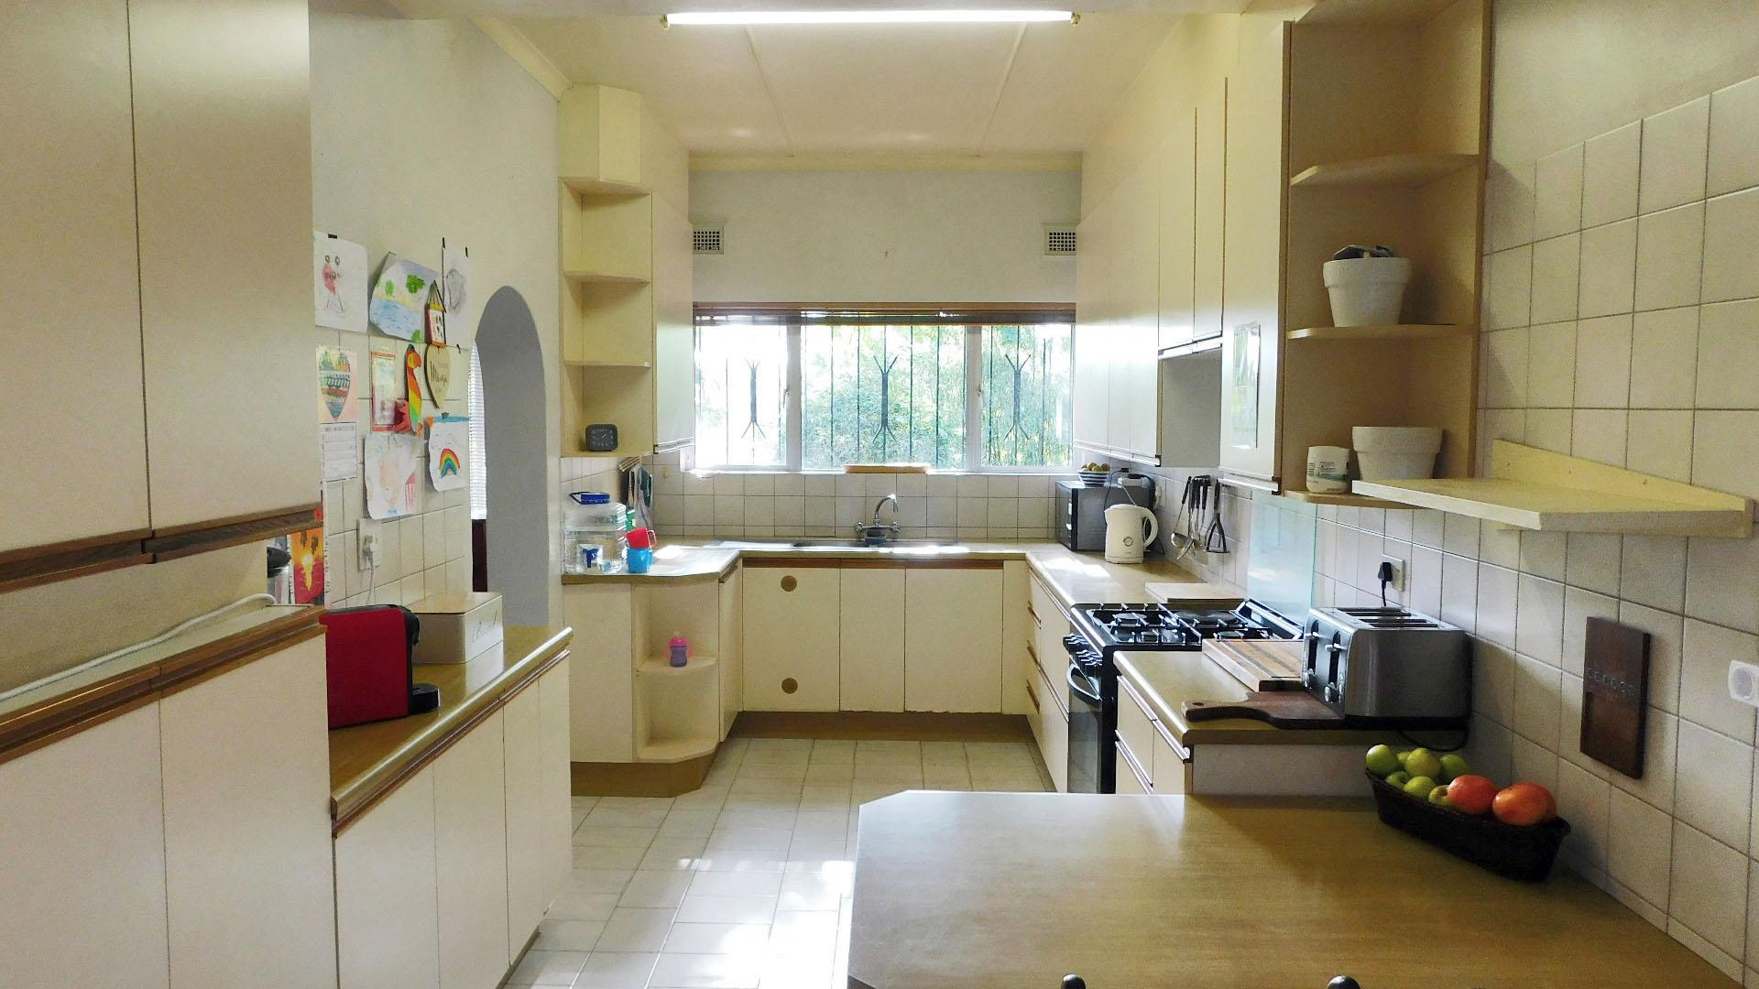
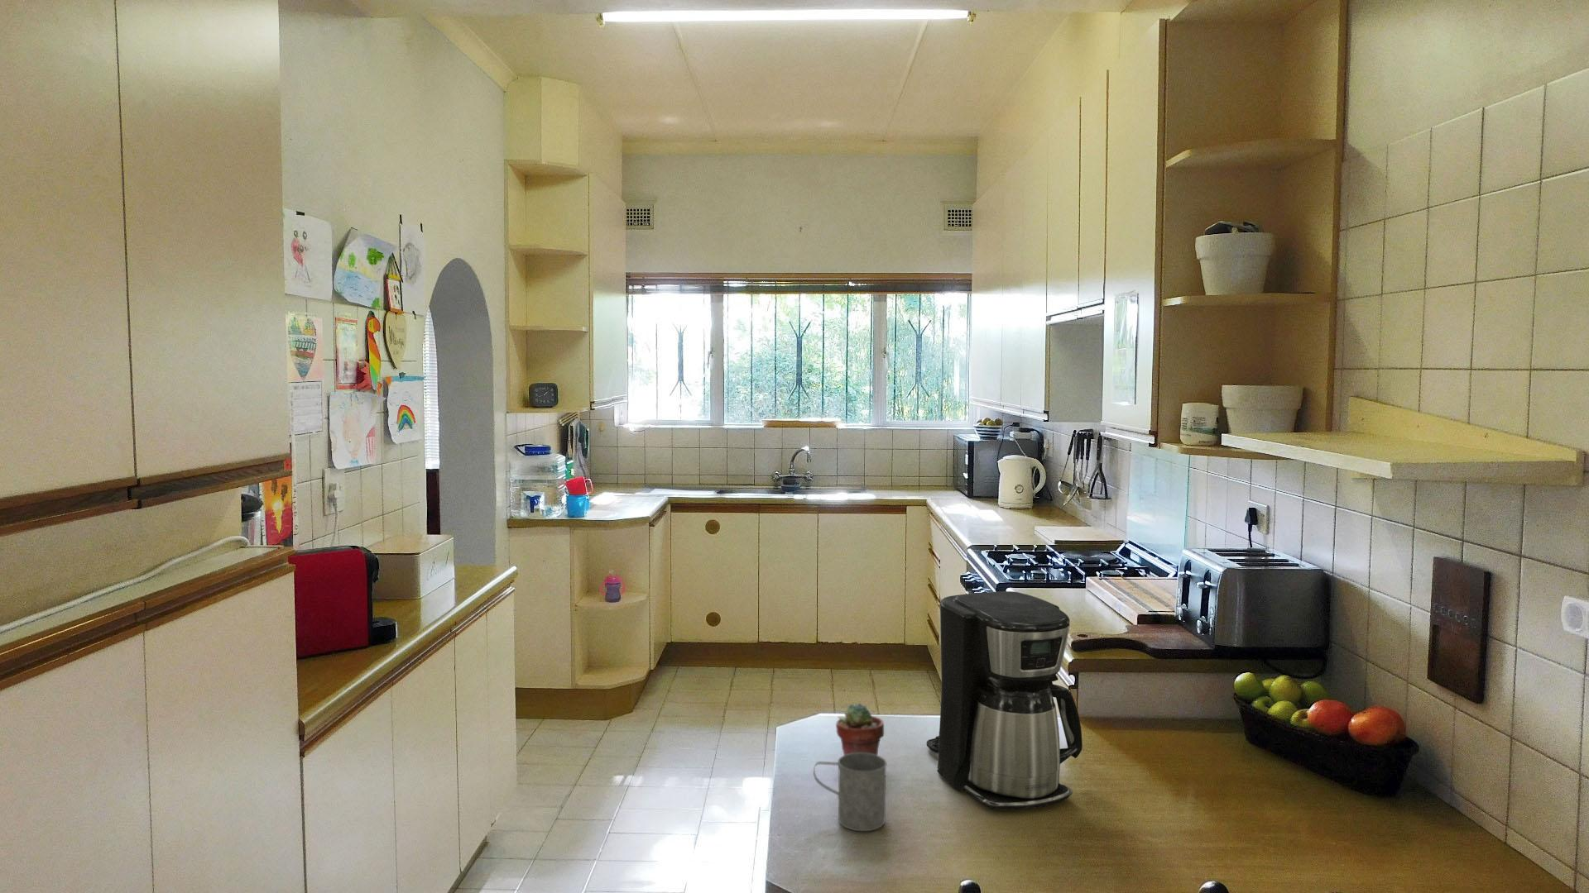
+ potted succulent [835,703,885,756]
+ coffee maker [927,590,1084,810]
+ mug [813,752,888,832]
